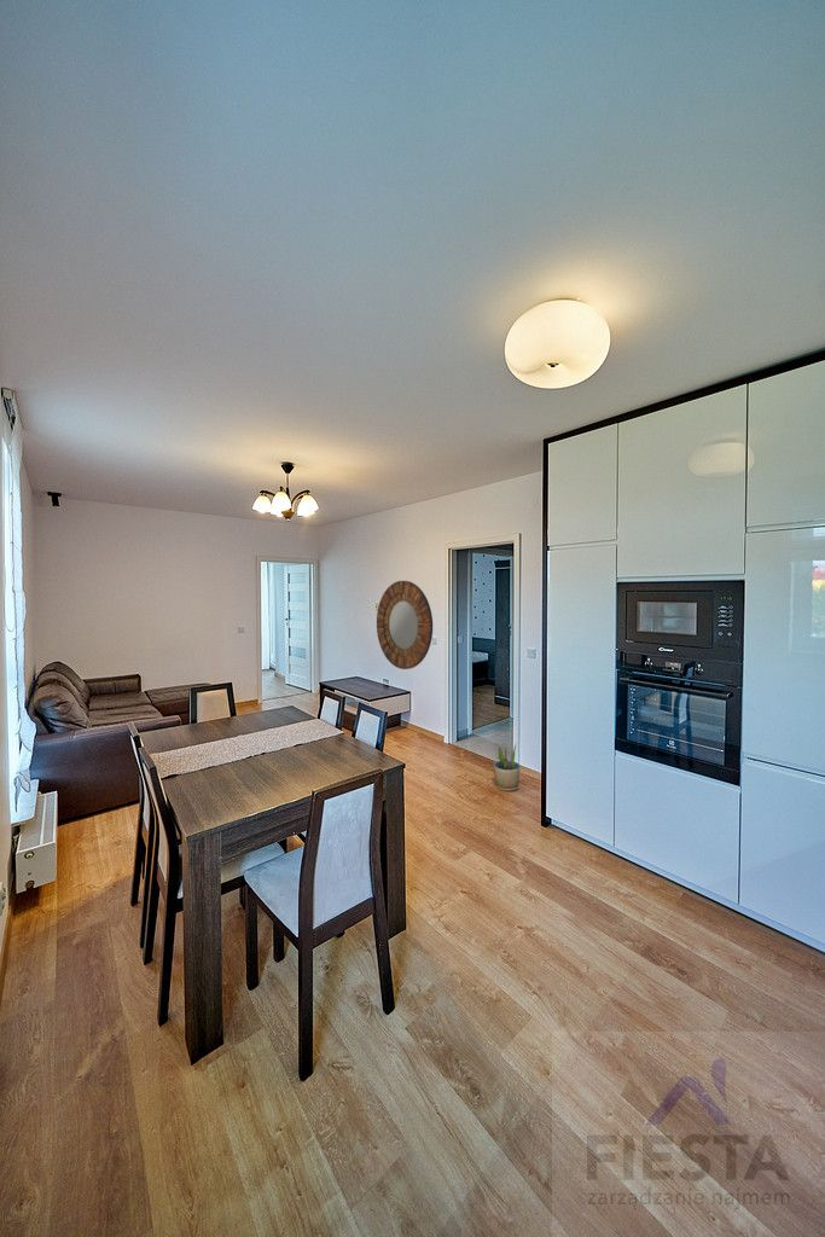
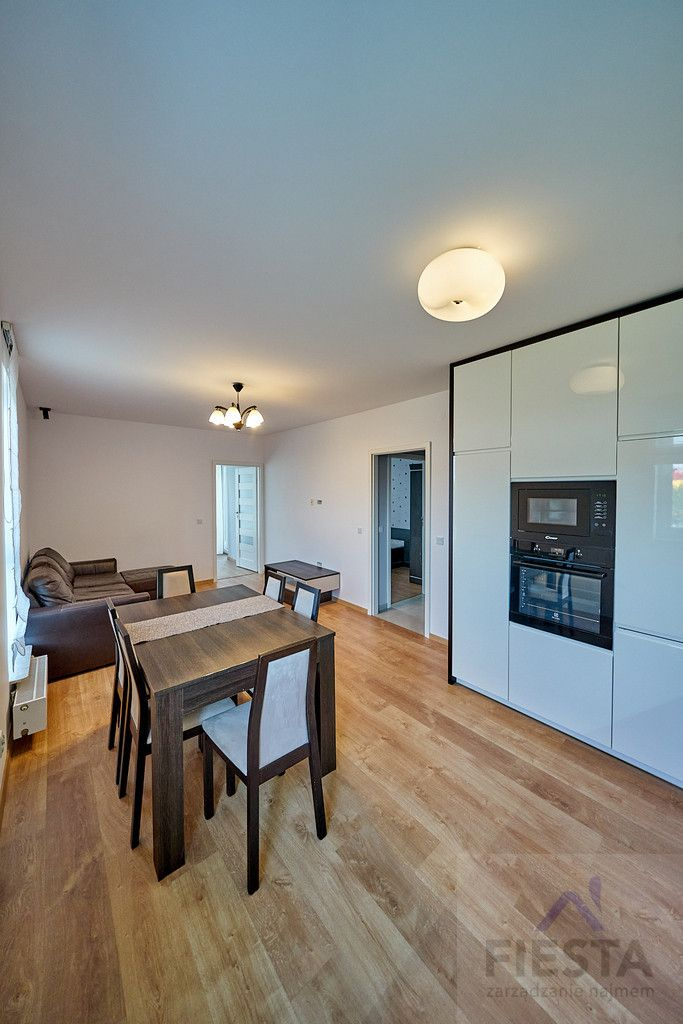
- potted plant [493,742,521,792]
- home mirror [376,580,434,670]
